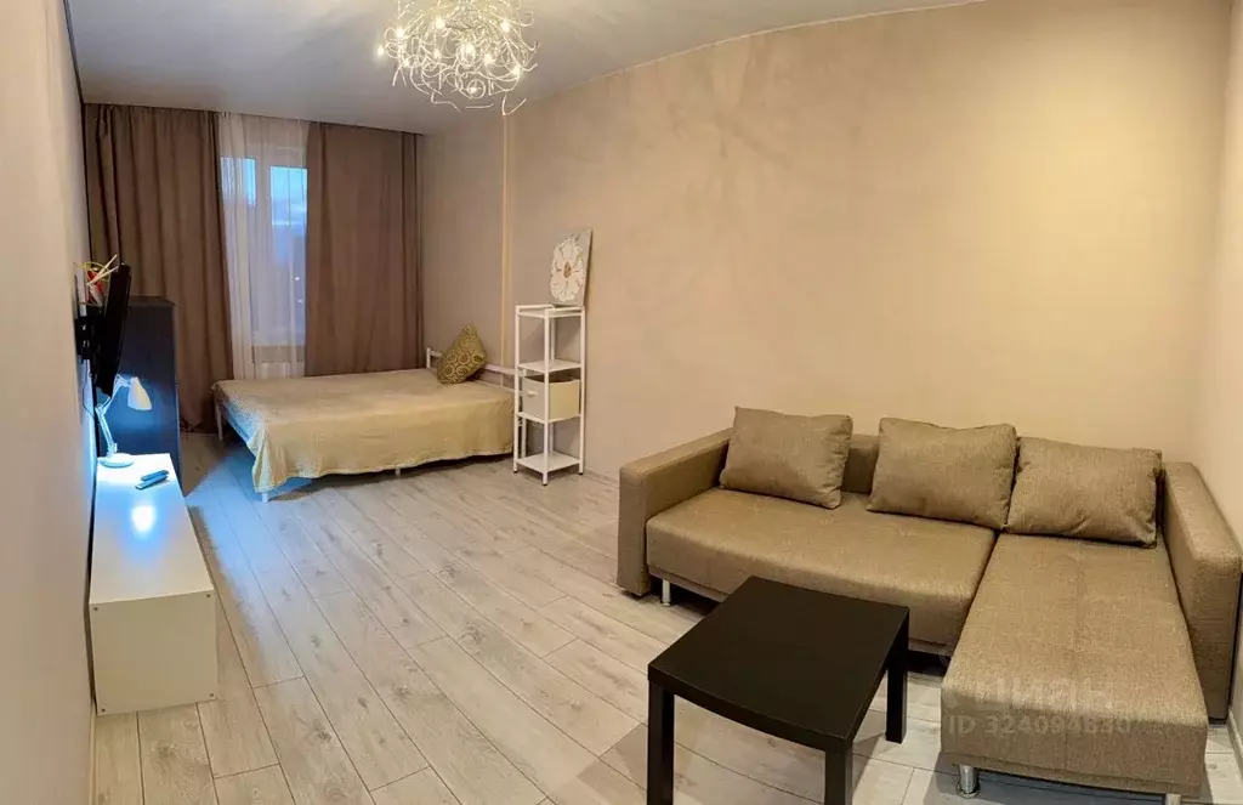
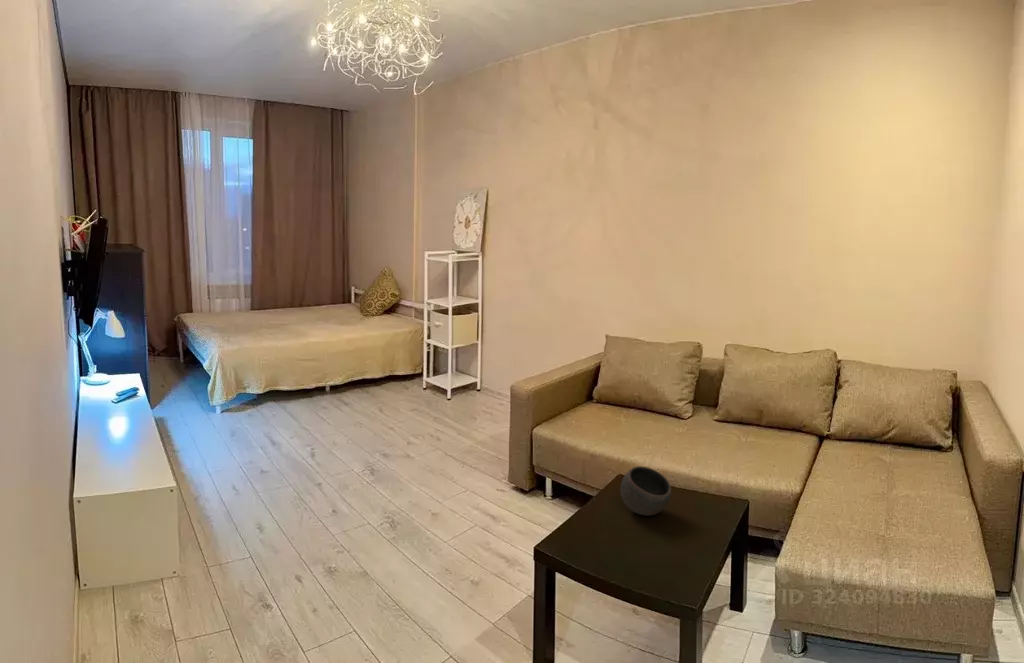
+ bowl [619,465,672,517]
